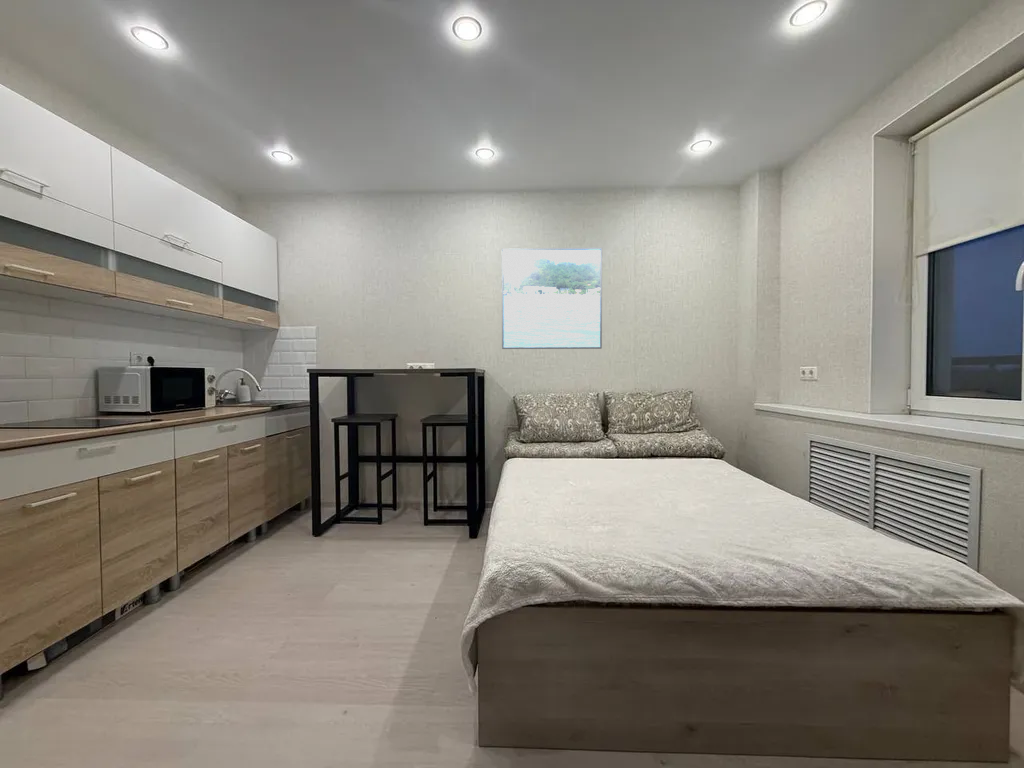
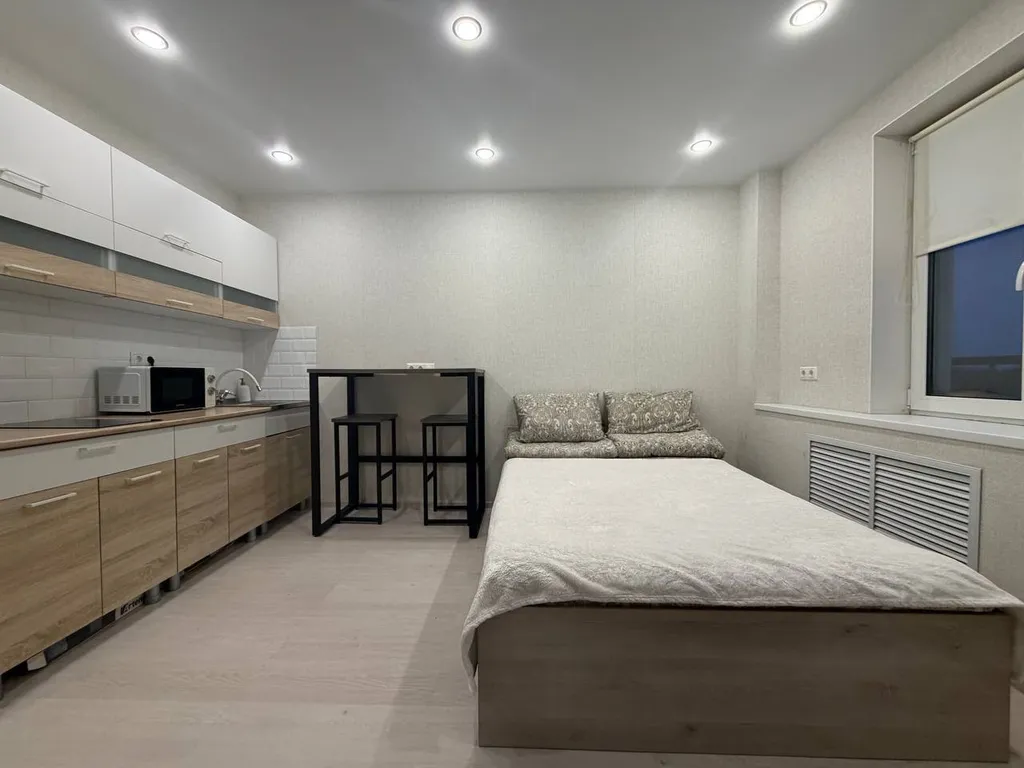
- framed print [501,247,603,350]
